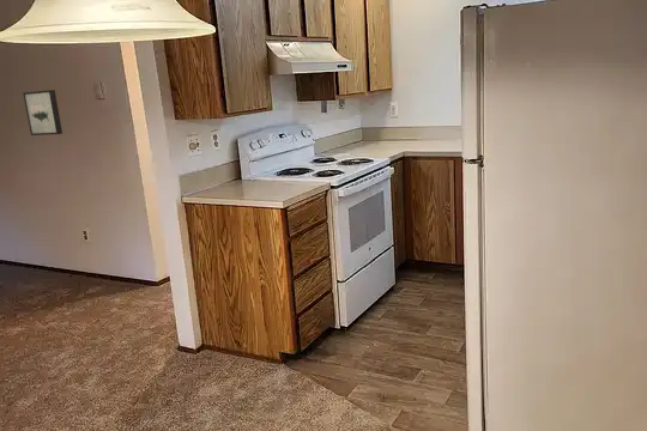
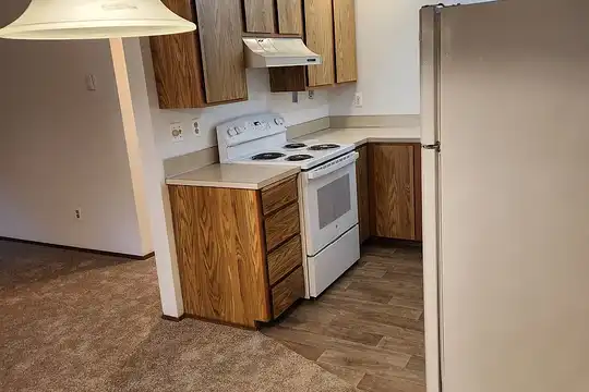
- wall art [23,89,64,136]
